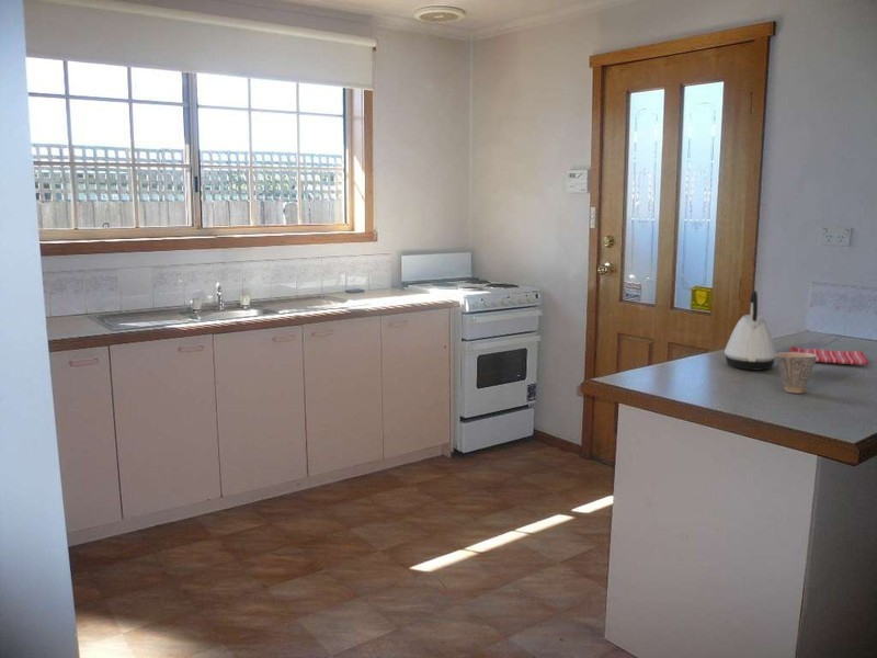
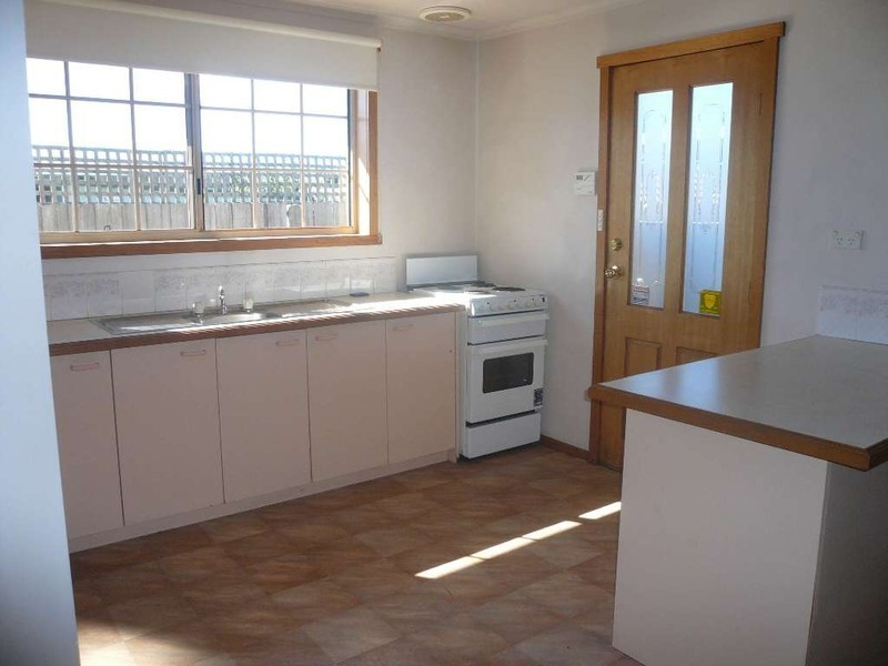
- cup [775,351,817,395]
- dish towel [789,345,870,366]
- kettle [724,290,777,371]
